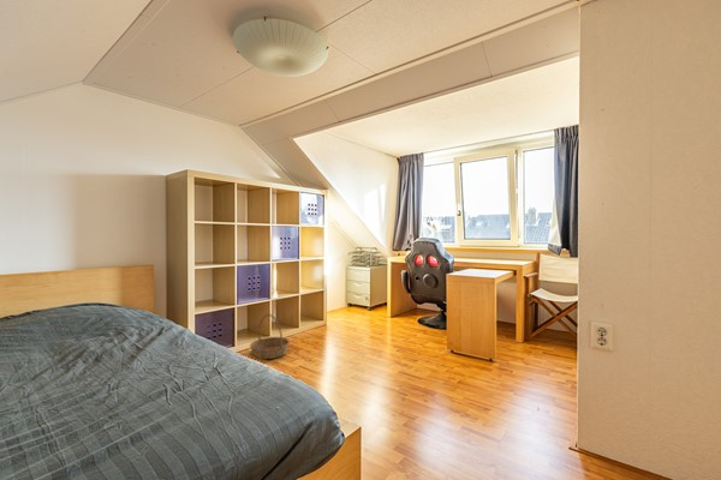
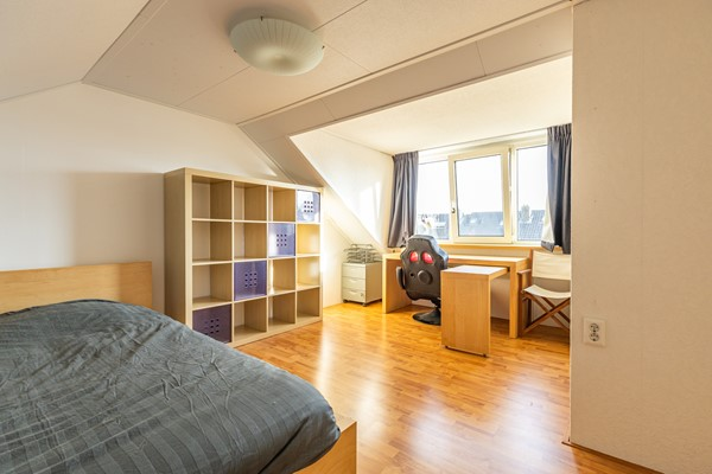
- basket [249,313,291,360]
